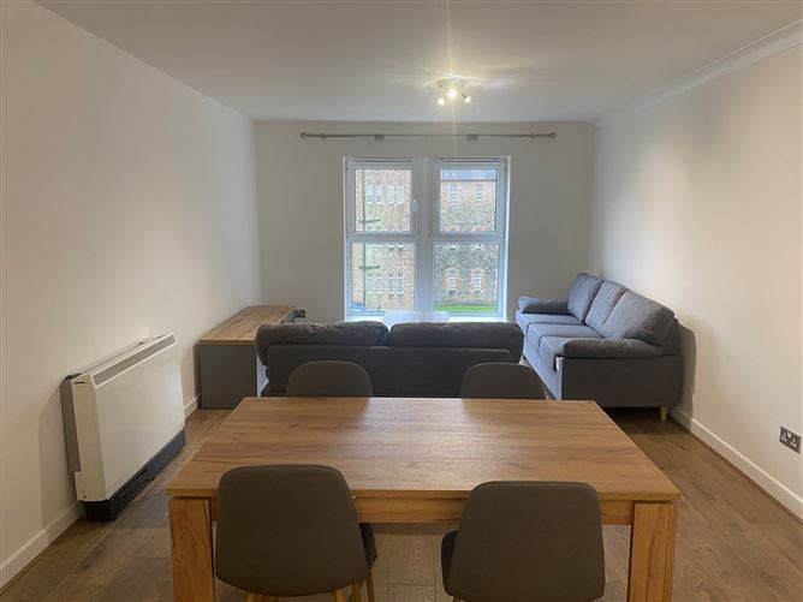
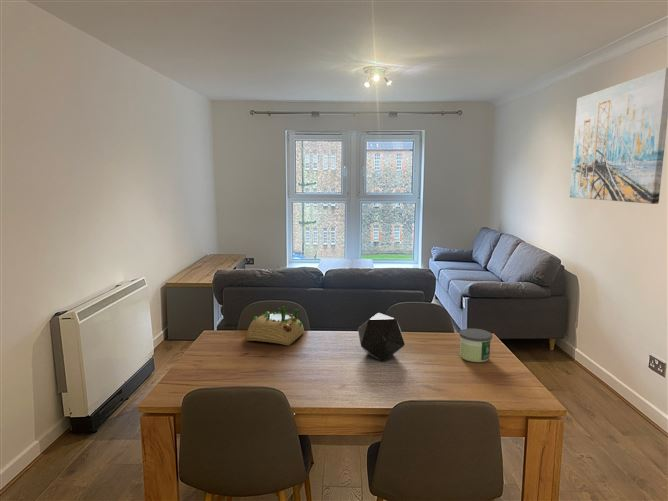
+ wall art [569,67,668,205]
+ succulent planter [246,303,305,347]
+ decorative tray [357,312,406,362]
+ candle [458,328,493,363]
